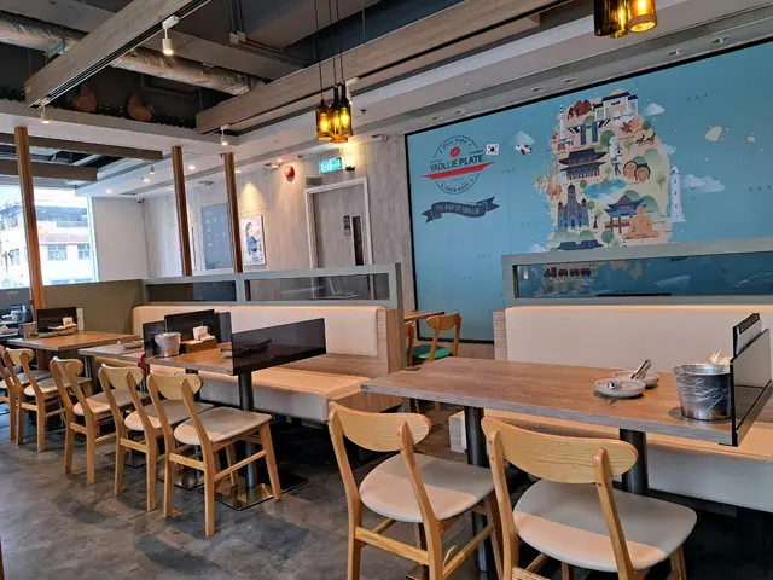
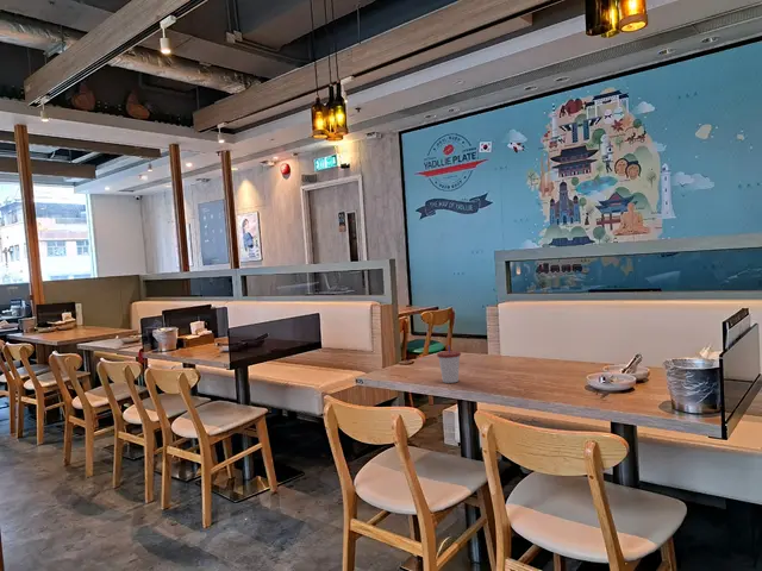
+ cup [436,345,462,384]
